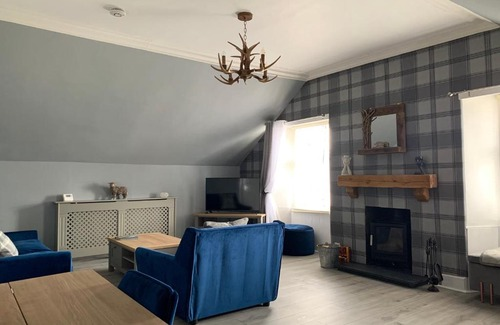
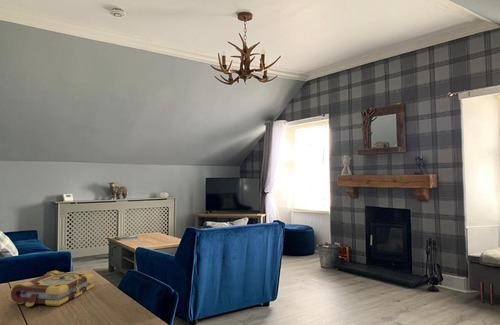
+ book [10,269,95,308]
